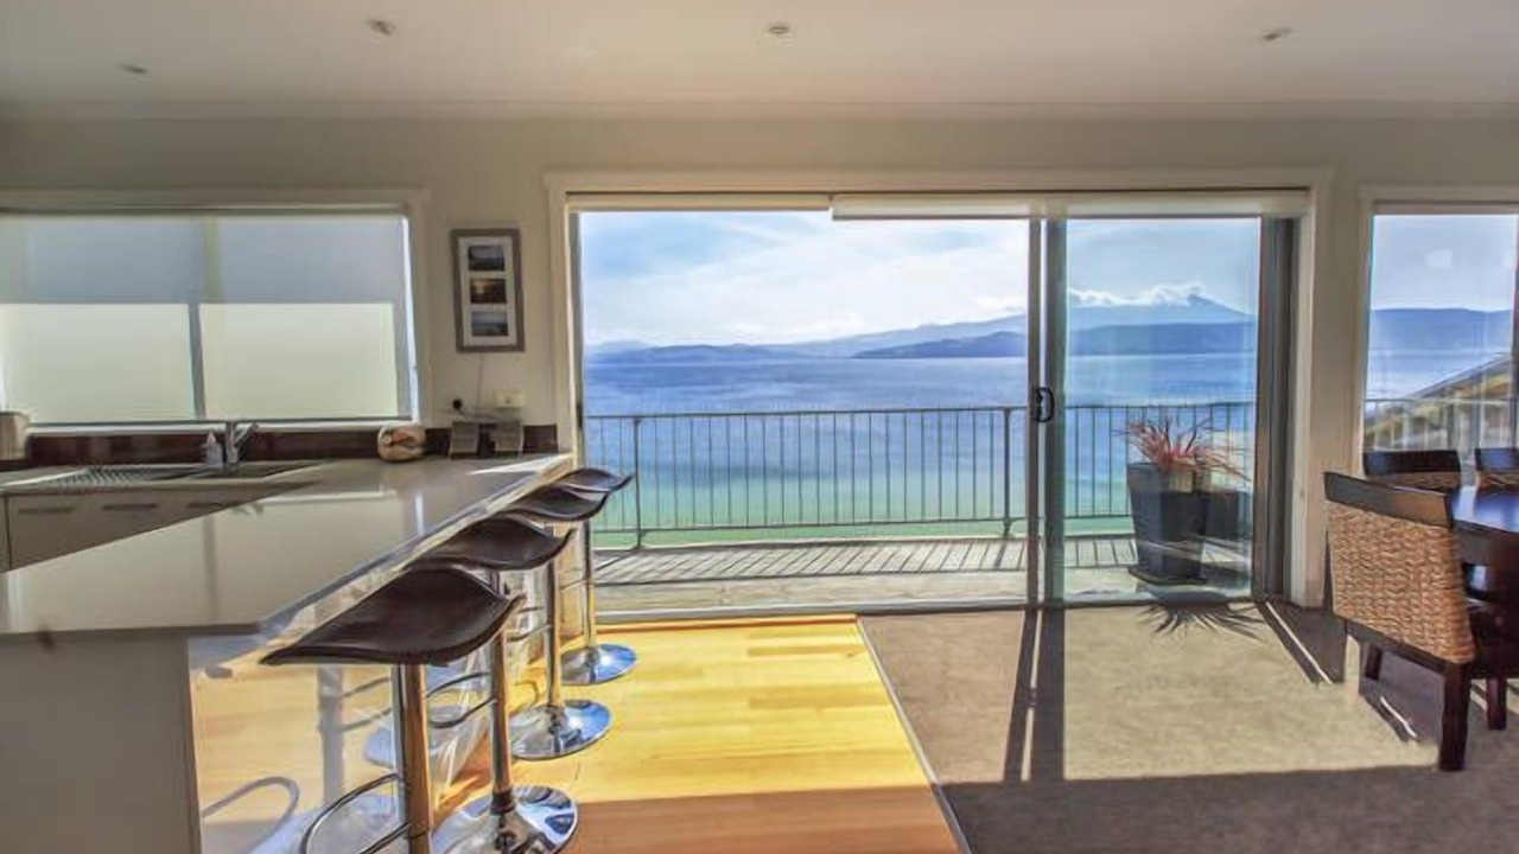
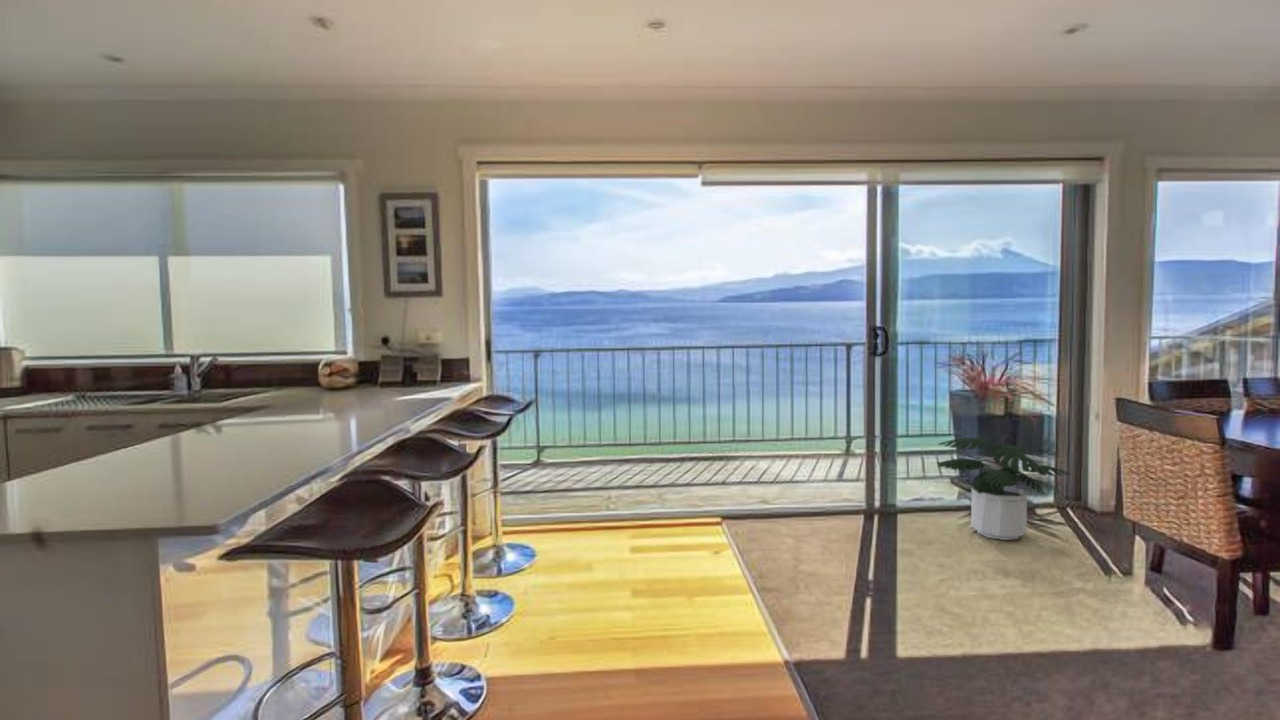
+ potted plant [935,437,1072,541]
